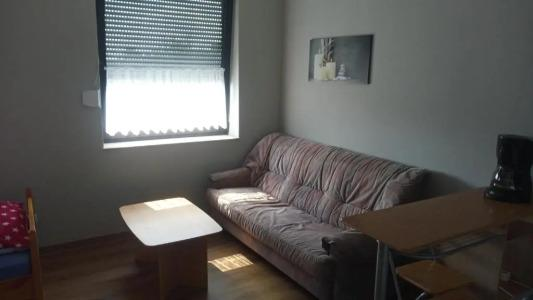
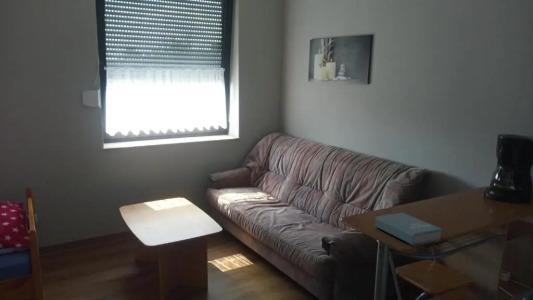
+ book [374,212,443,247]
